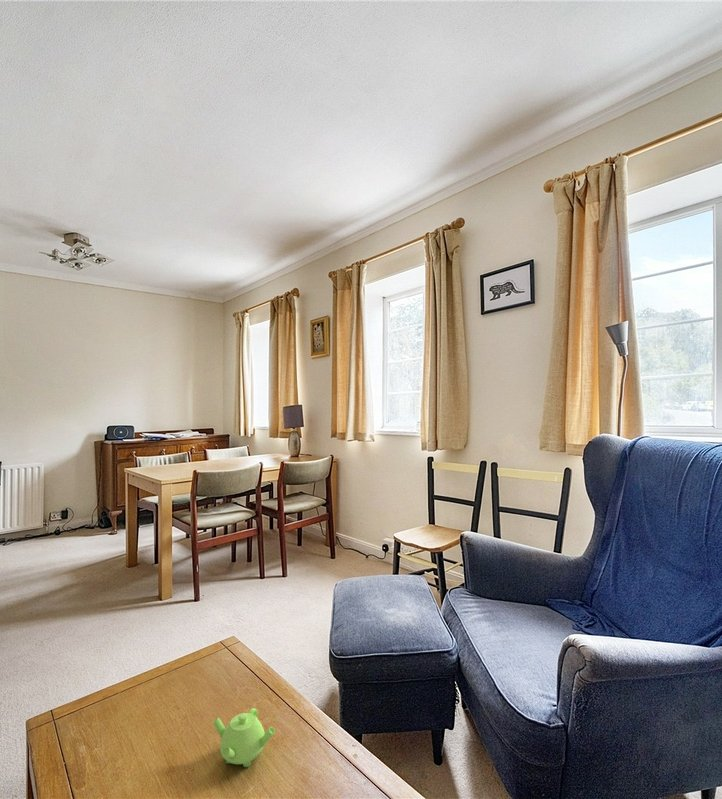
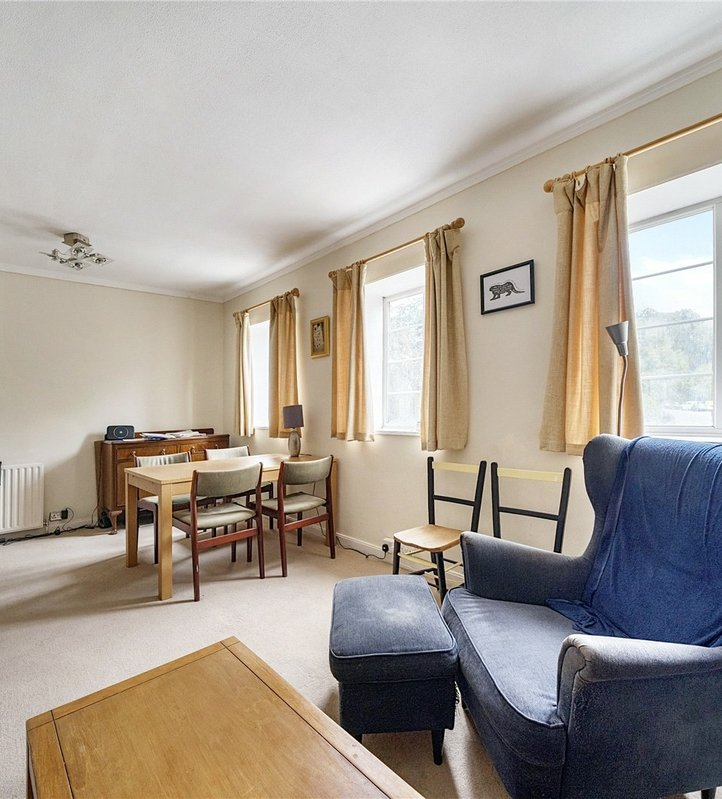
- teapot [212,707,276,768]
